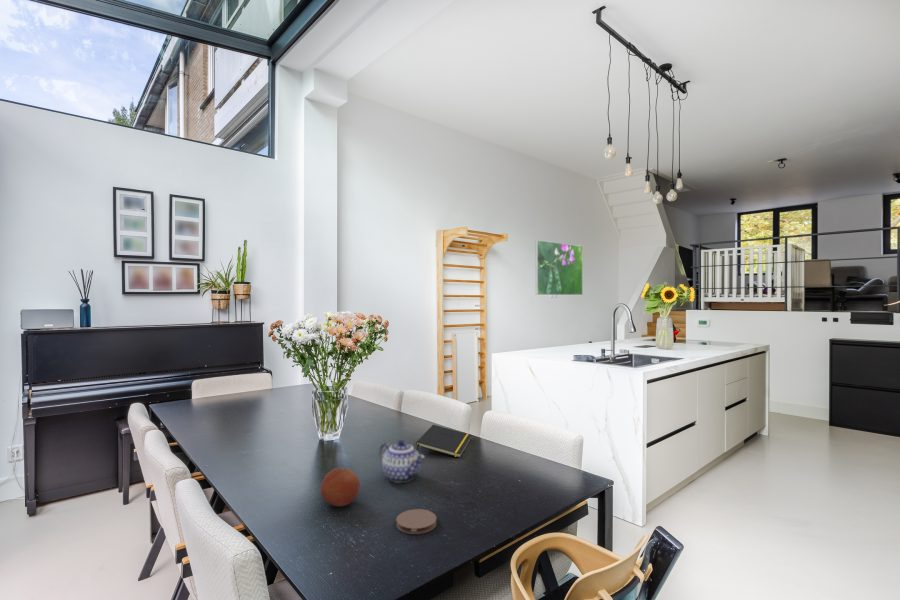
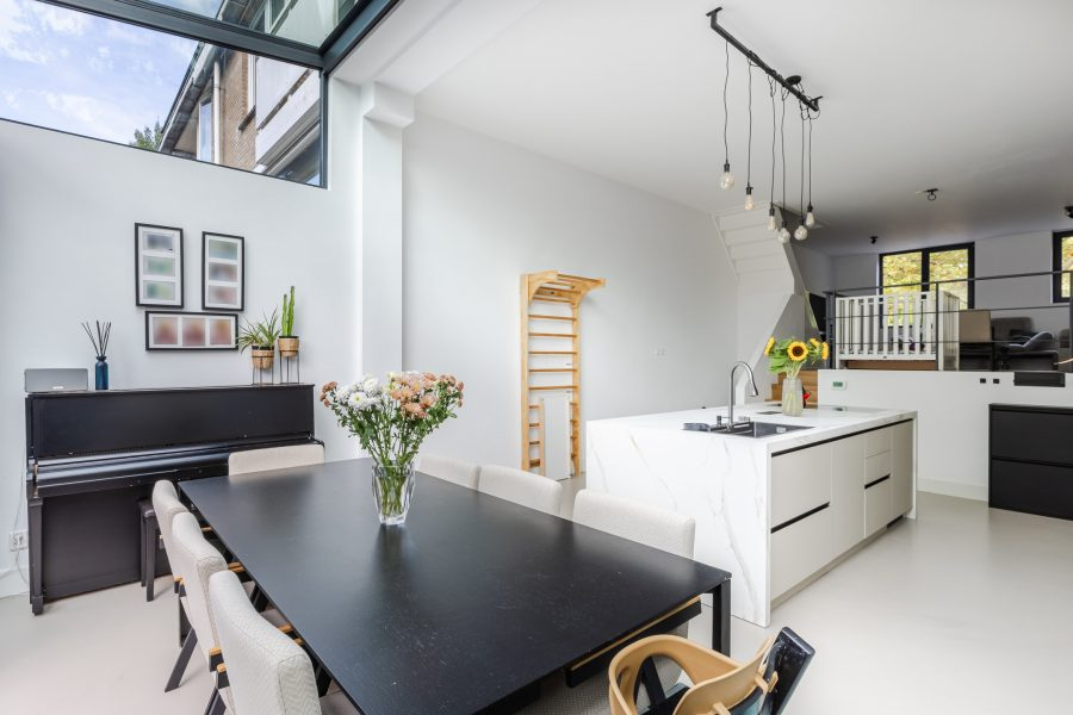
- notepad [415,424,473,459]
- fruit [320,467,361,507]
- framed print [535,239,584,296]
- teapot [378,439,426,484]
- coaster [395,508,438,535]
